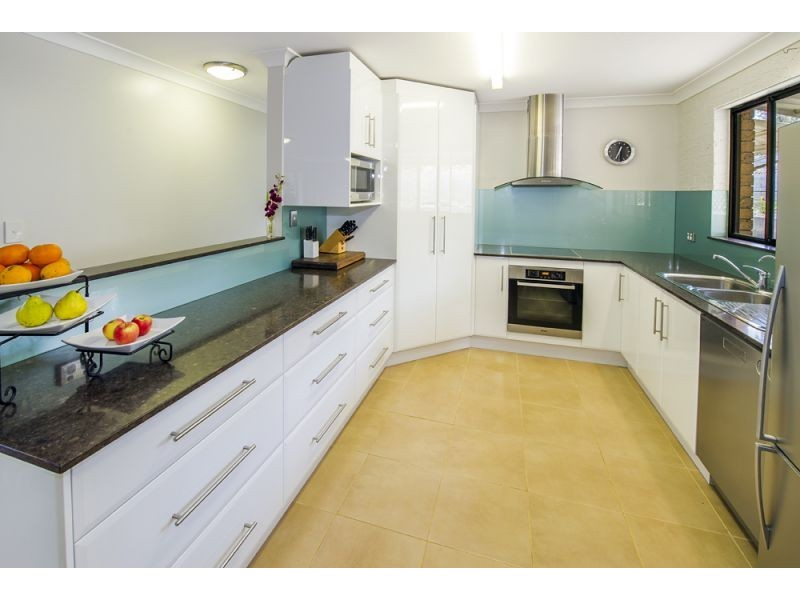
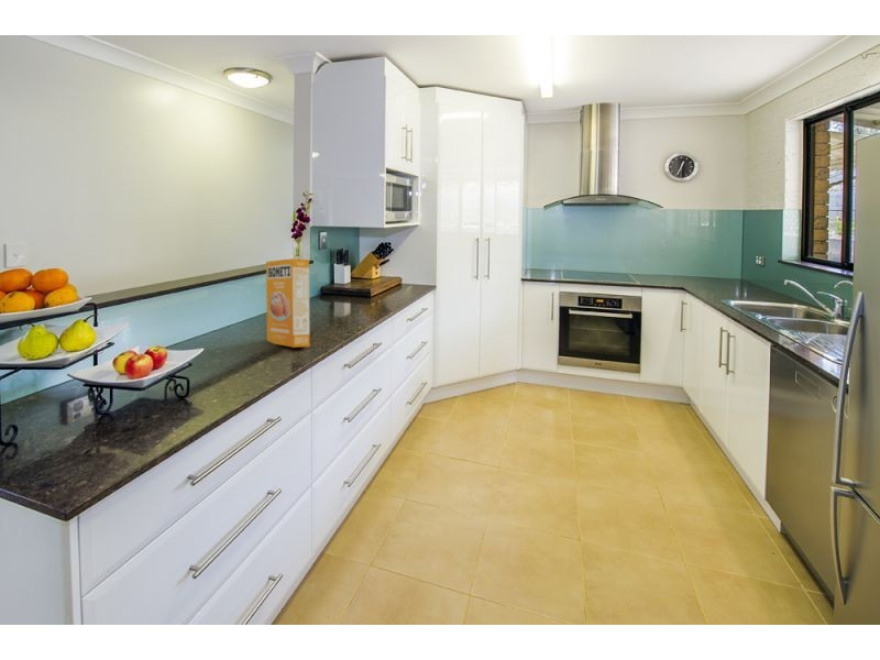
+ cereal box [265,257,310,349]
